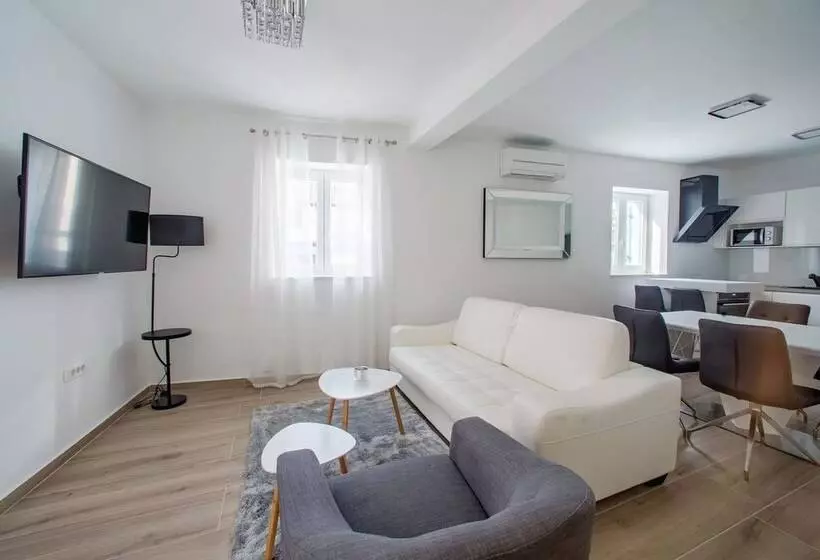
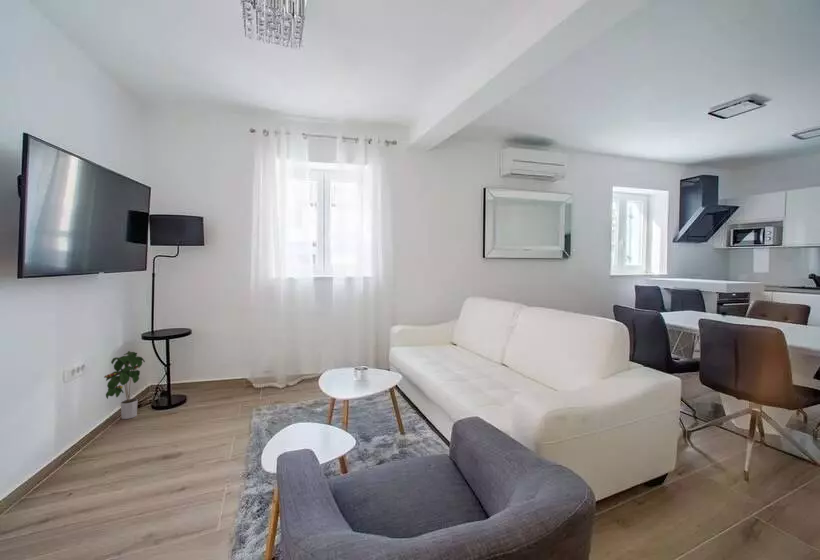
+ potted plant [103,350,146,420]
